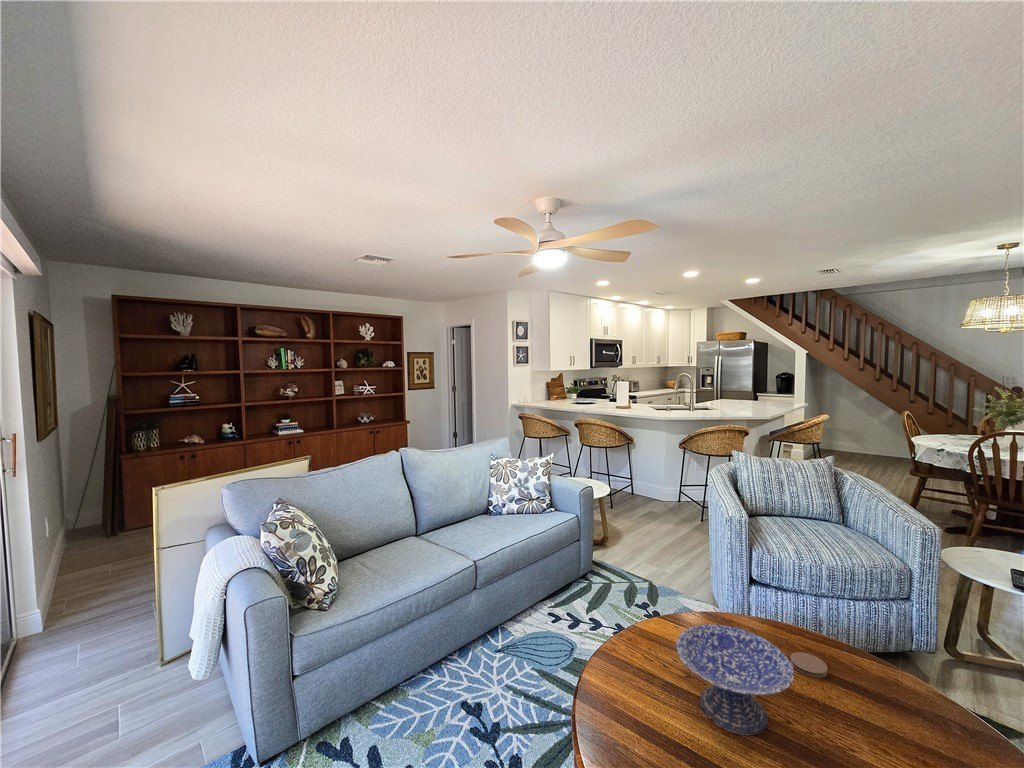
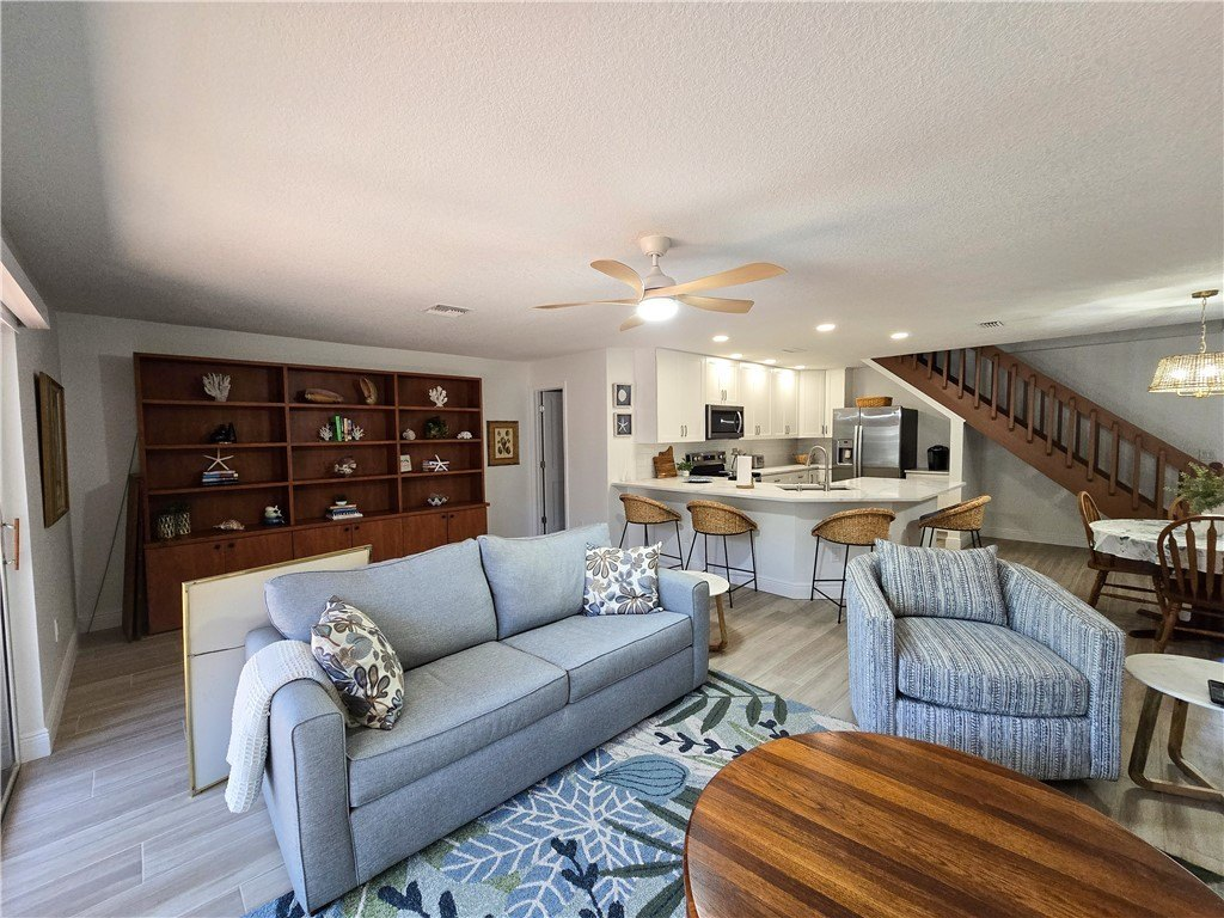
- decorative bowl [675,623,795,736]
- coaster [789,651,828,679]
